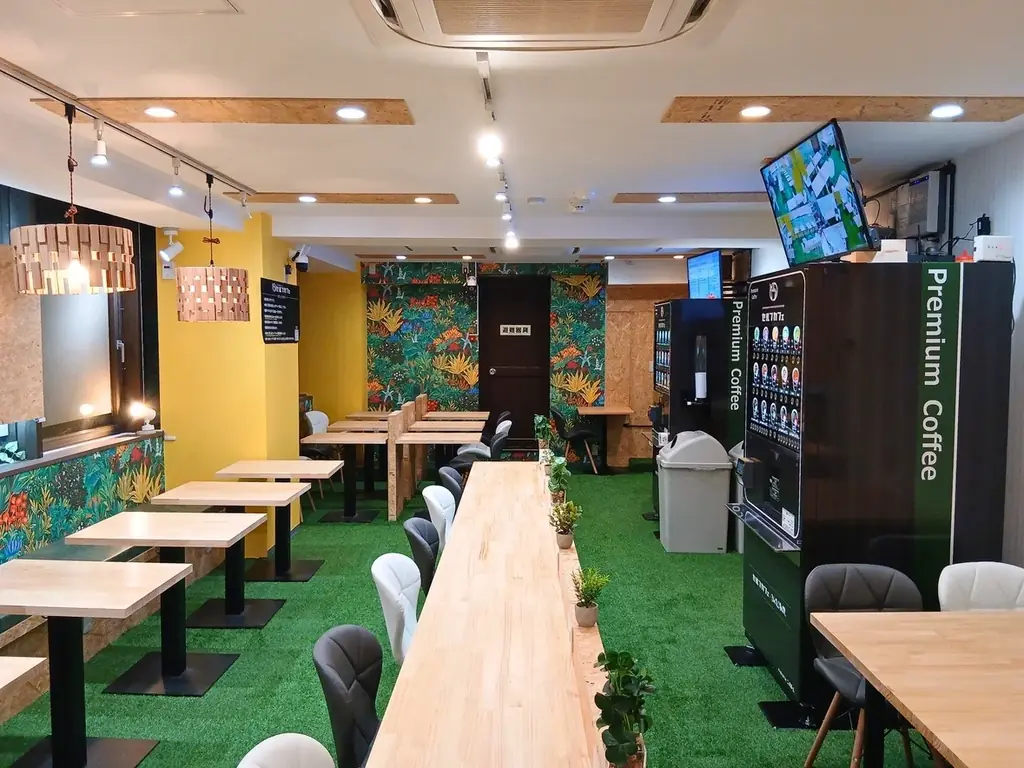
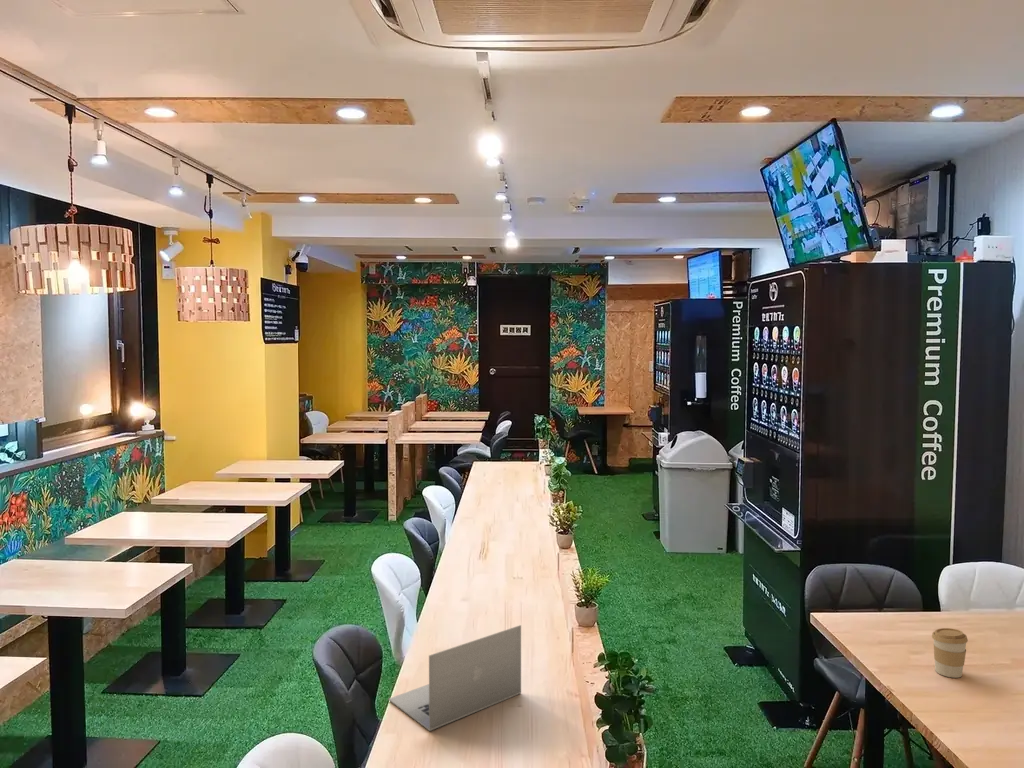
+ laptop [388,624,522,732]
+ coffee cup [931,627,969,679]
